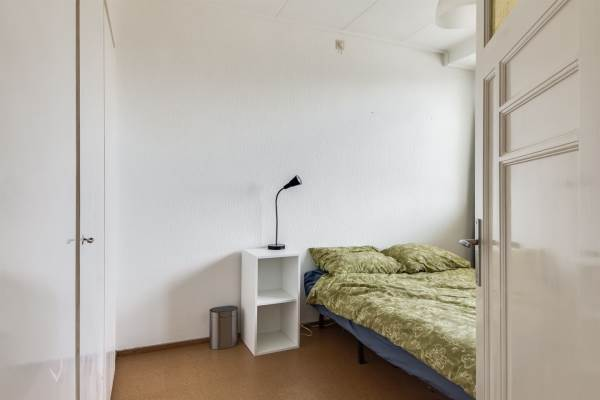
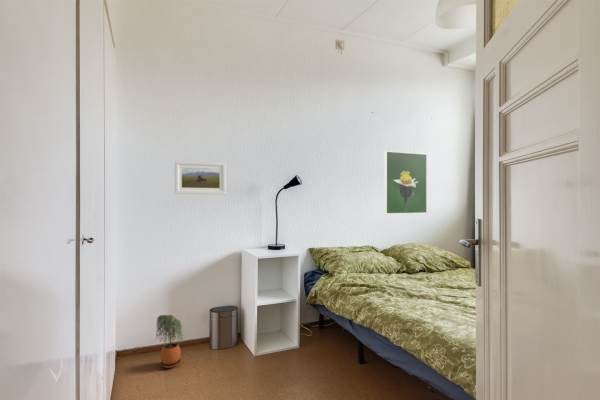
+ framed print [384,150,428,215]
+ potted plant [154,314,184,369]
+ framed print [174,160,227,195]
